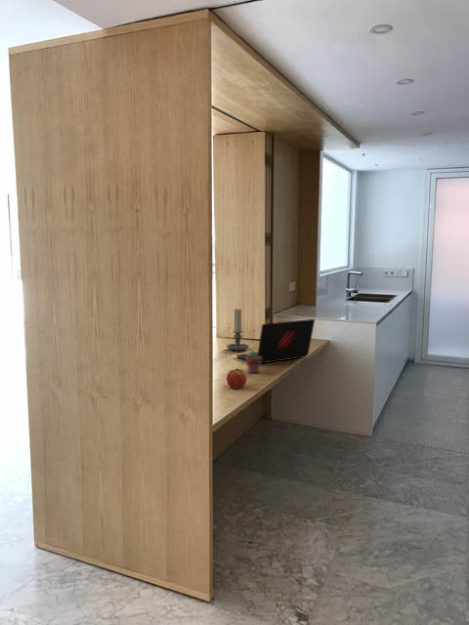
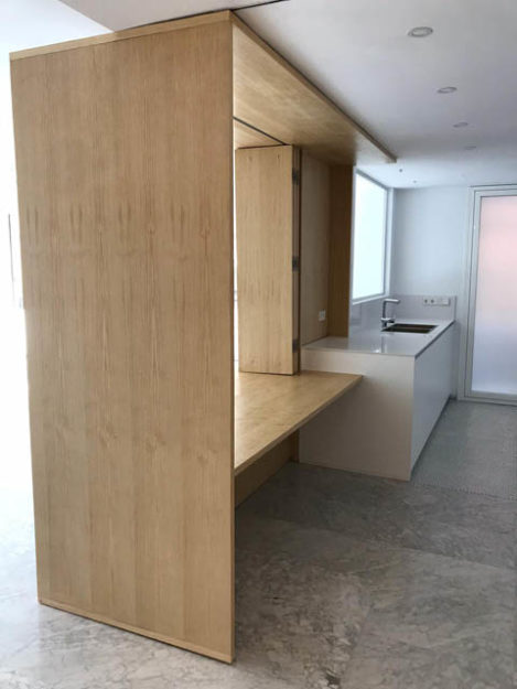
- potted succulent [245,350,262,374]
- laptop [235,318,316,365]
- apple [226,367,248,389]
- candle holder [226,308,250,353]
